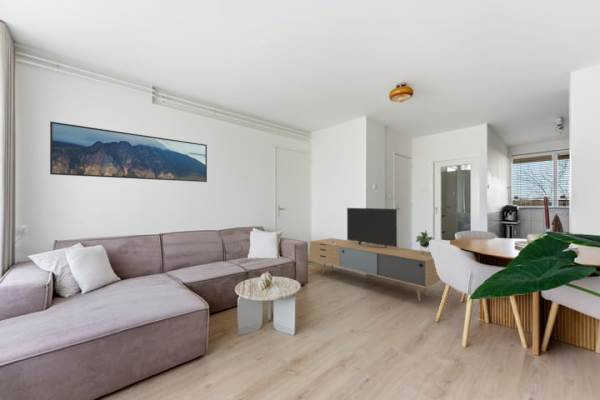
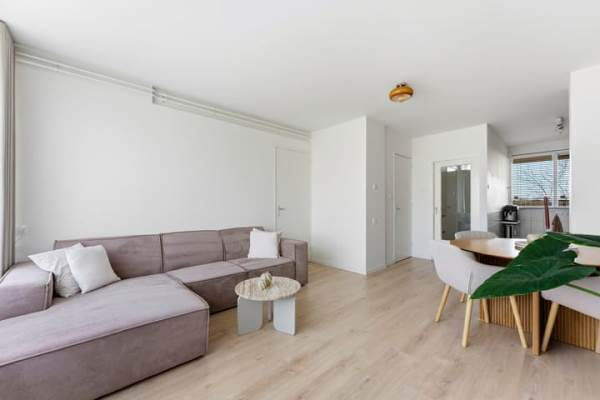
- media console [309,207,441,302]
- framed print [49,121,208,183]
